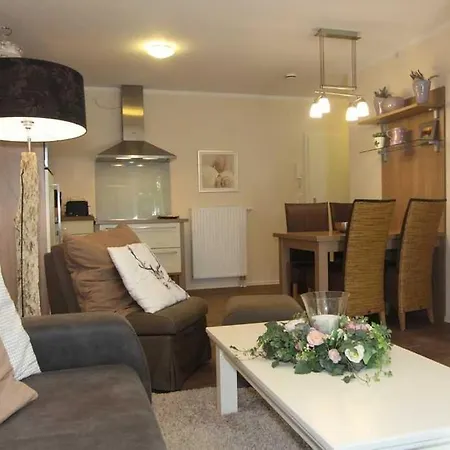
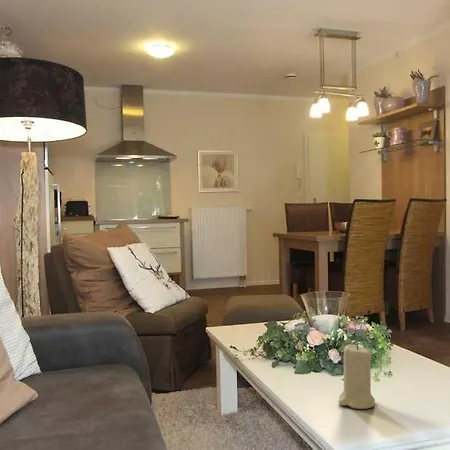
+ candle [337,343,376,410]
